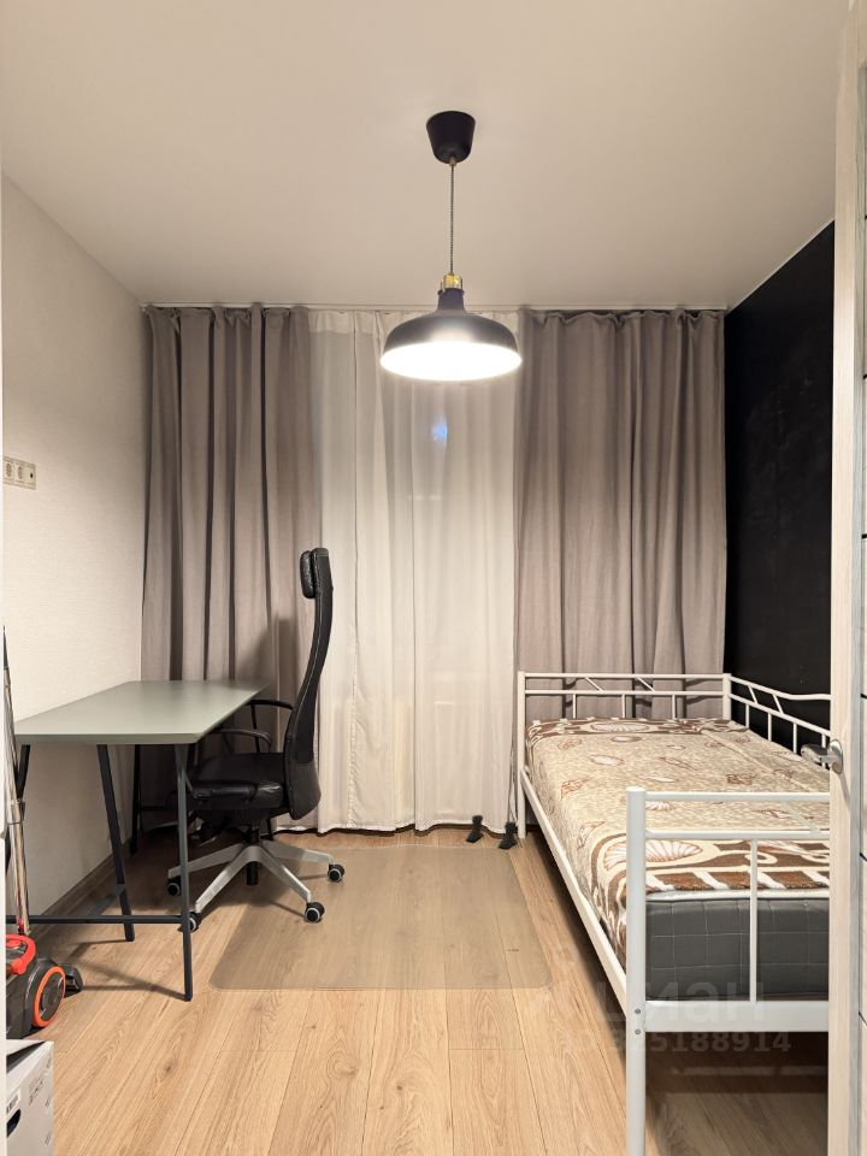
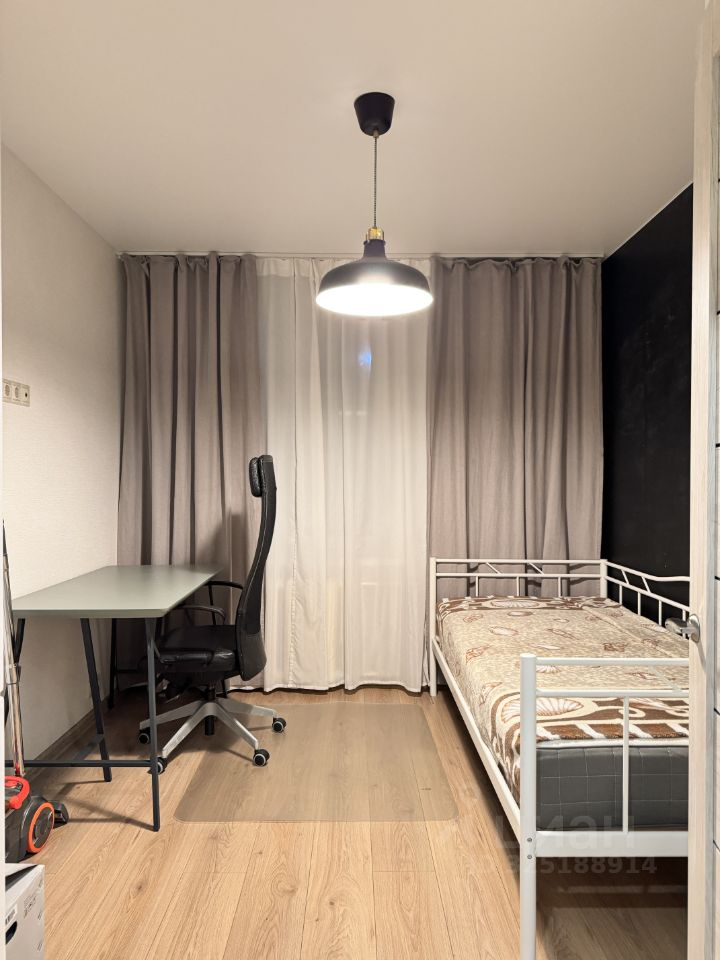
- boots [465,814,518,850]
